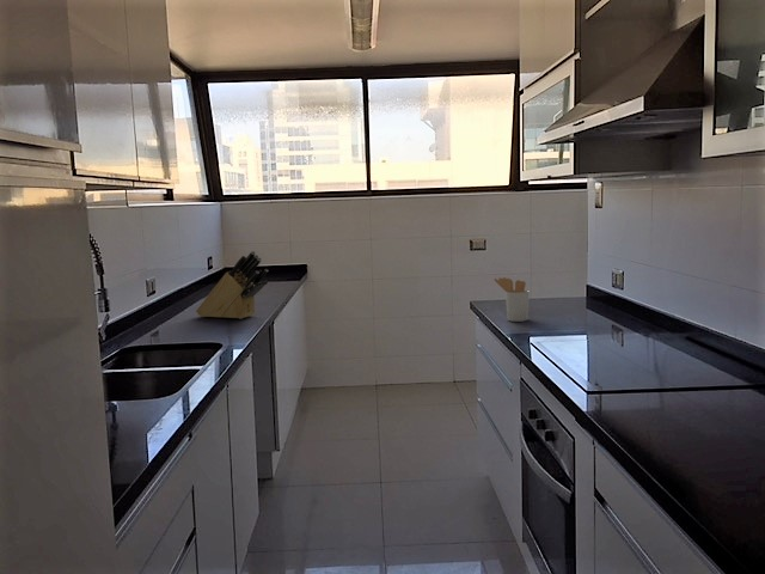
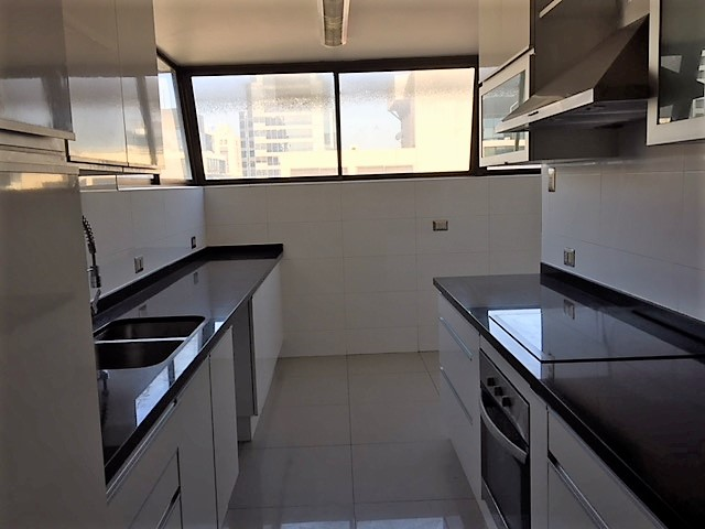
- knife block [195,250,269,320]
- utensil holder [494,276,531,323]
